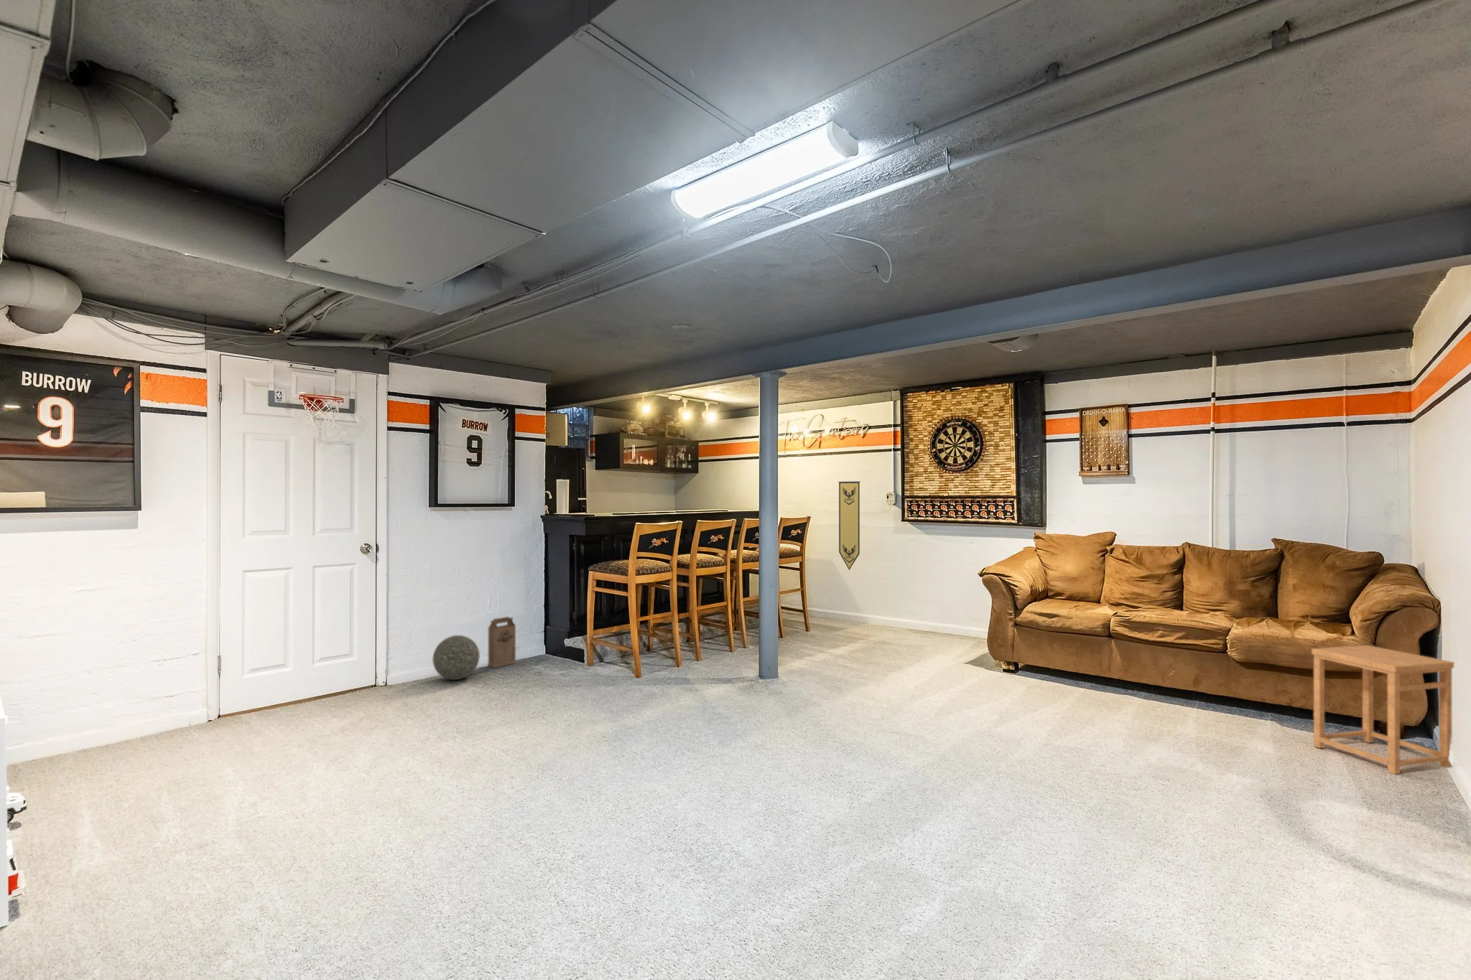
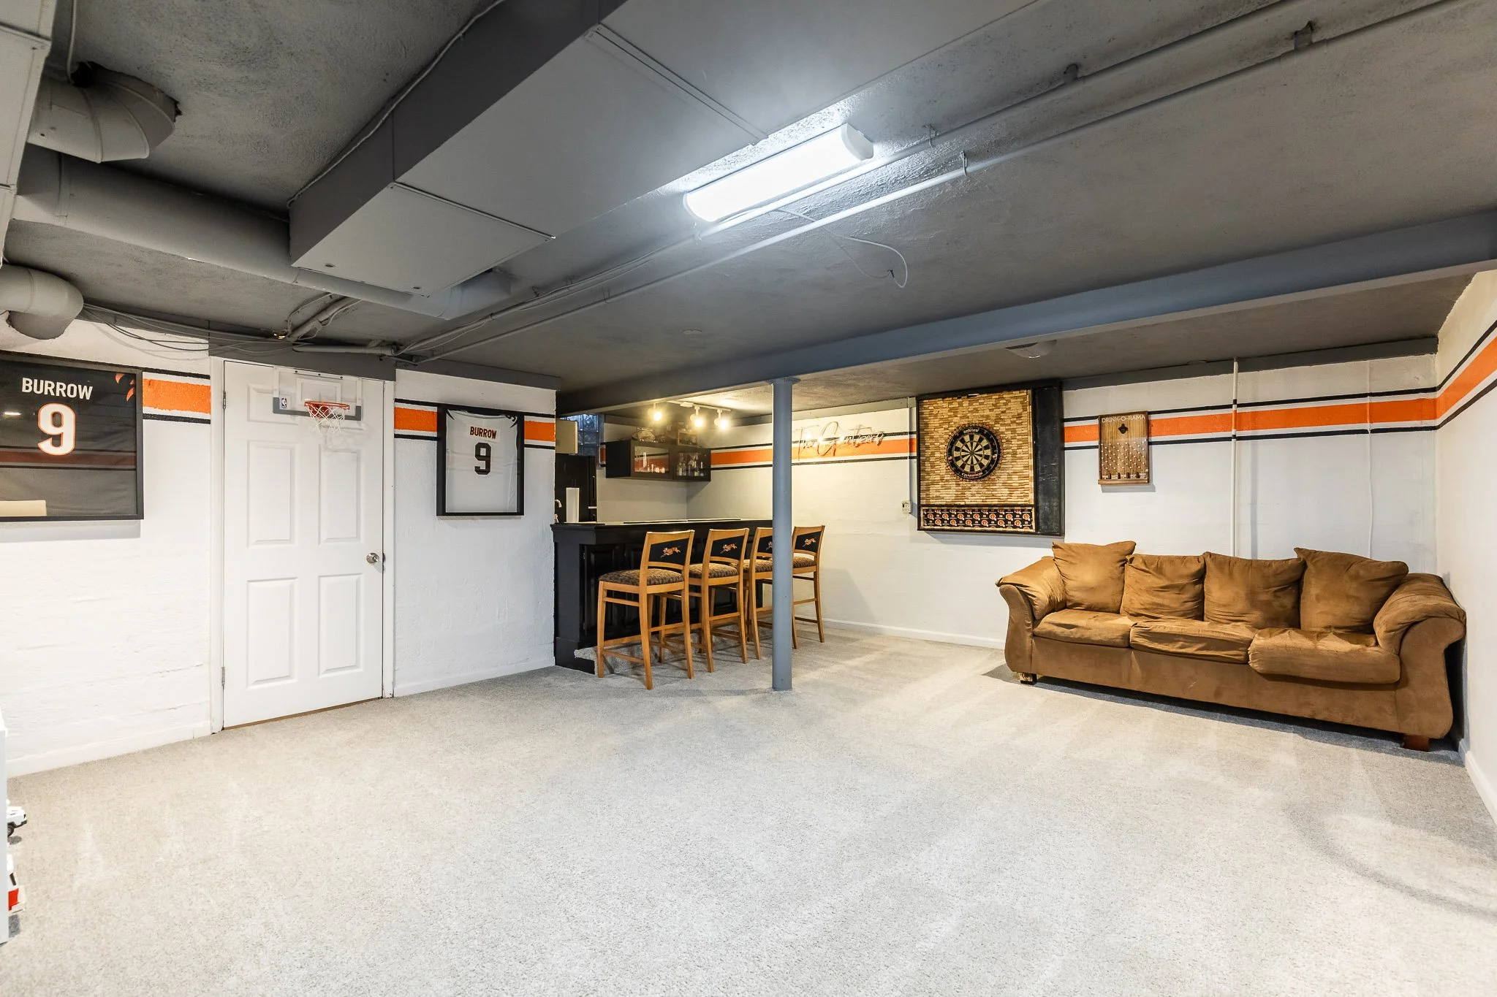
- decorative ball [432,634,480,680]
- pennant [838,480,861,571]
- side table [1311,644,1456,775]
- cardboard box [488,616,516,668]
